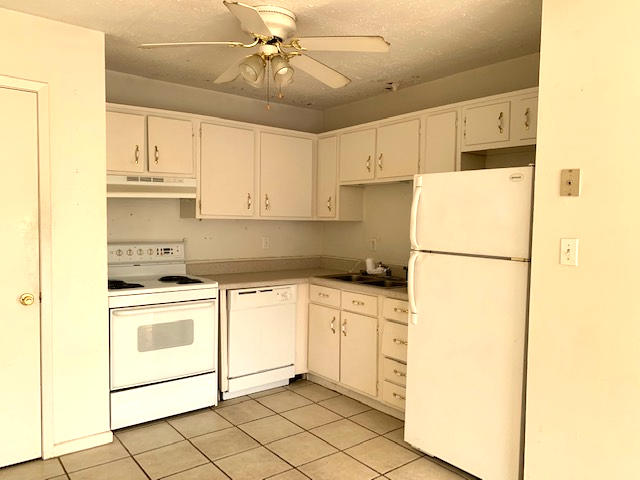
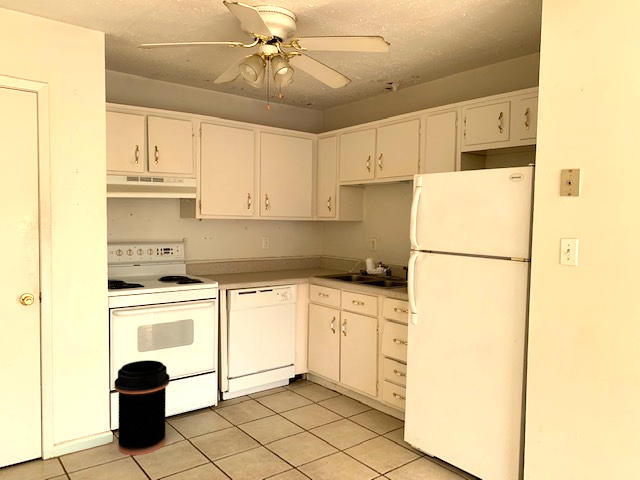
+ trash can [113,359,171,456]
